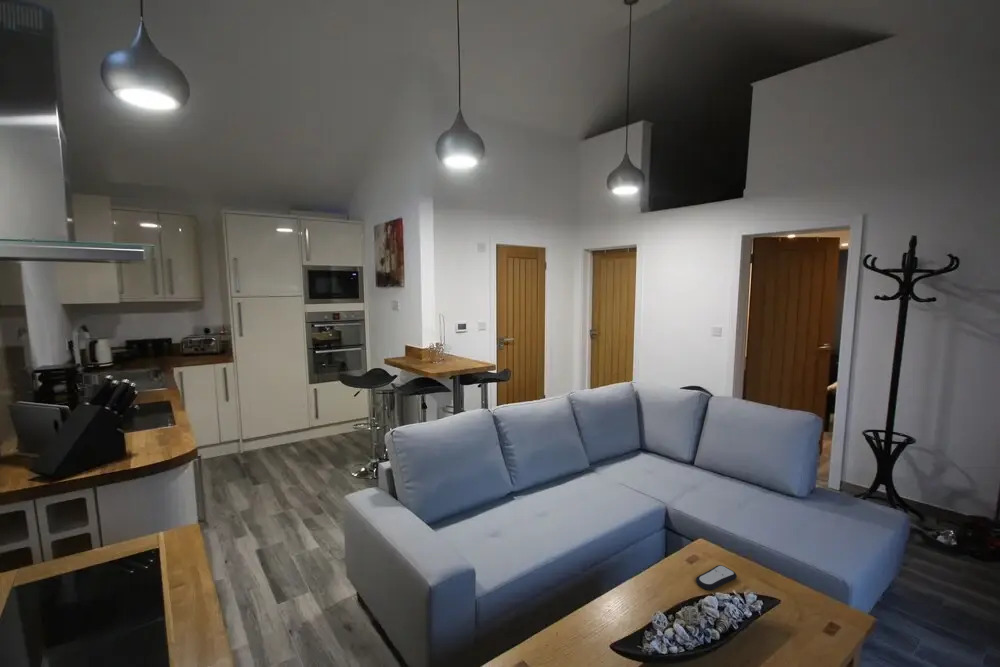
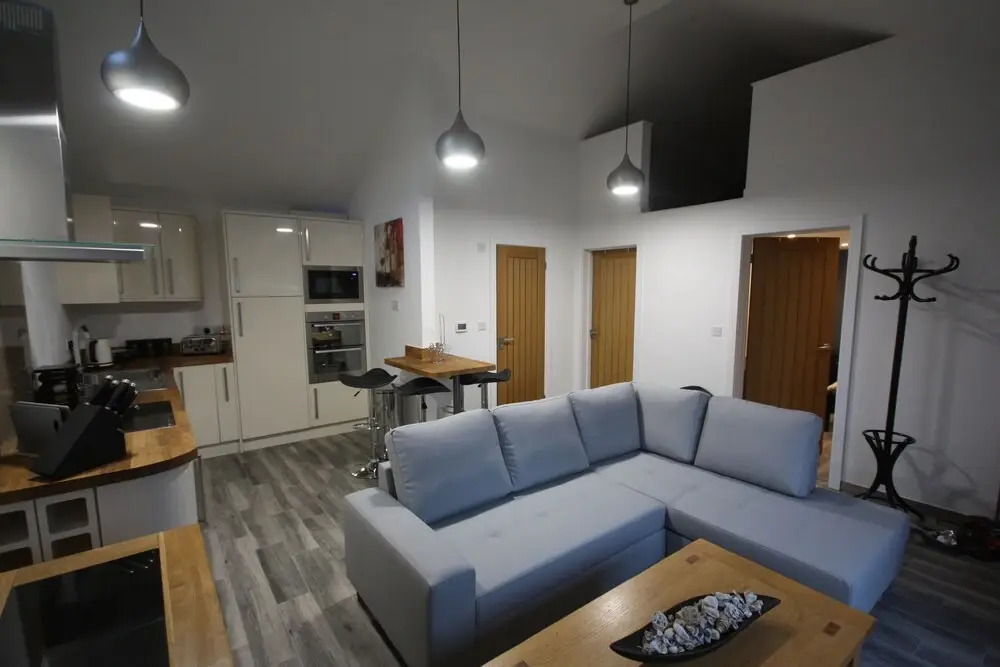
- remote control [695,564,738,591]
